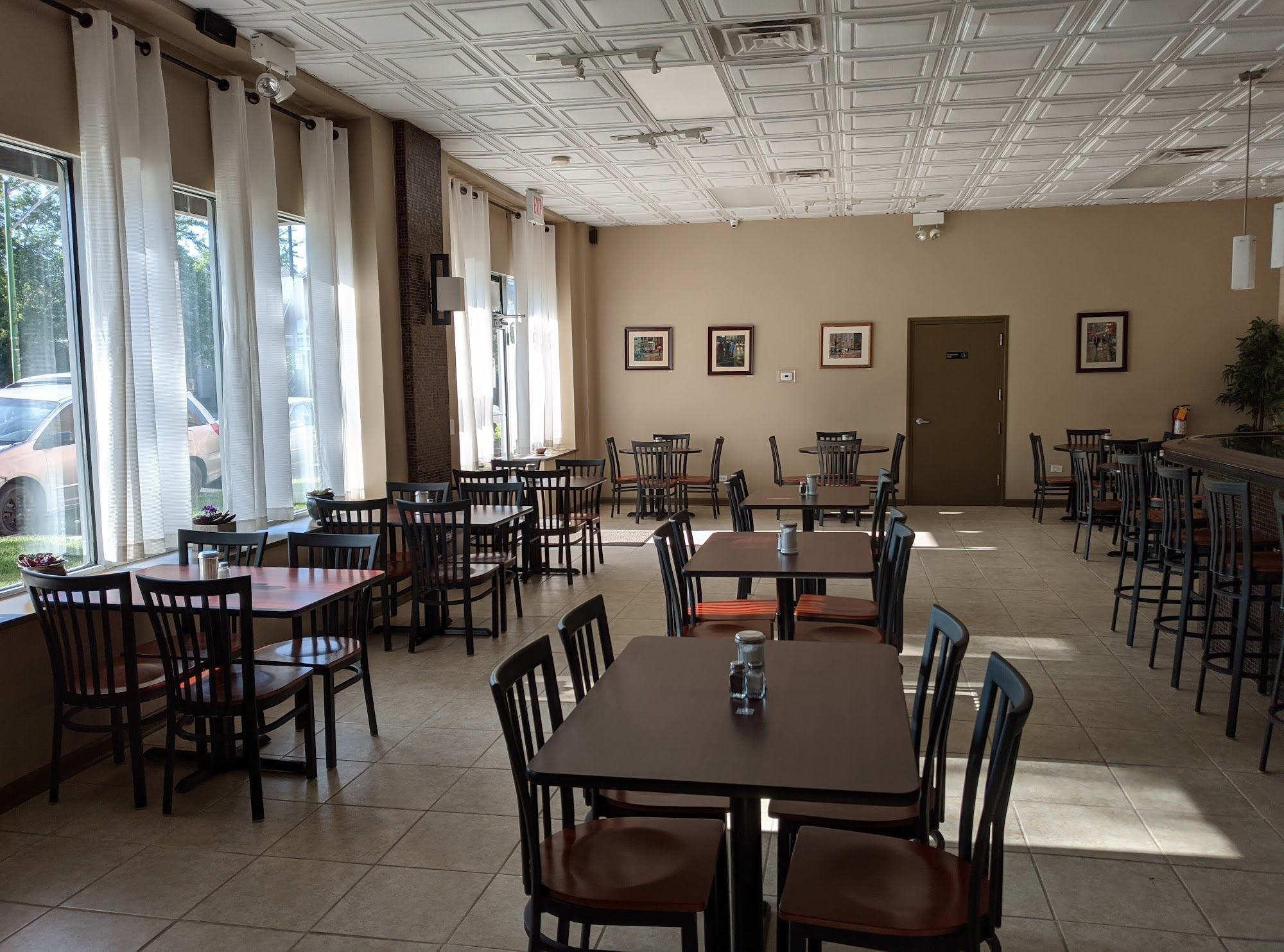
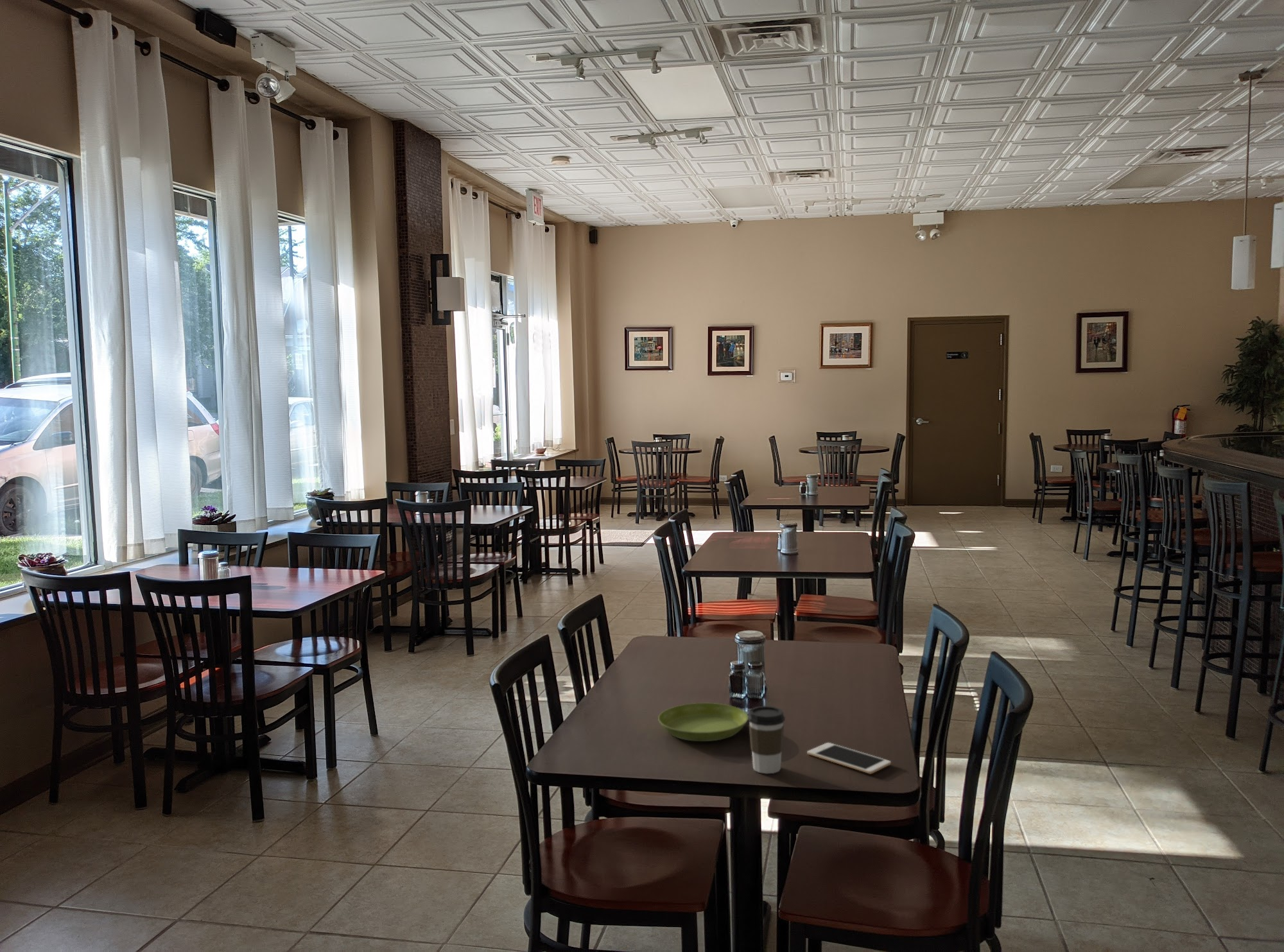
+ saucer [657,702,749,742]
+ coffee cup [748,705,786,774]
+ cell phone [806,742,892,775]
